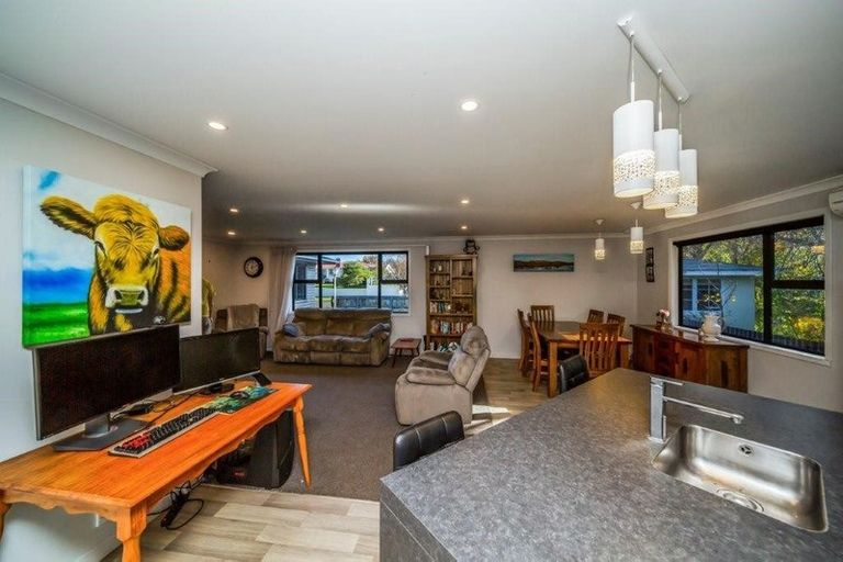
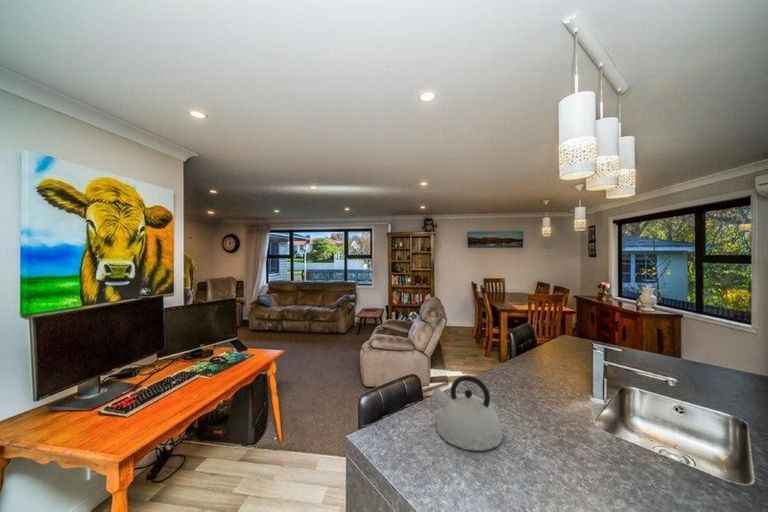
+ kettle [430,375,504,452]
